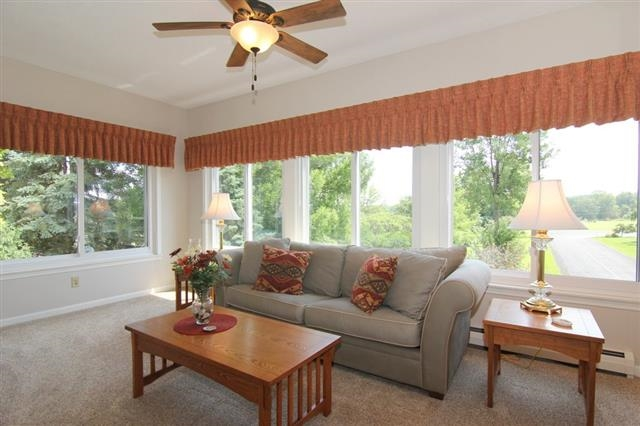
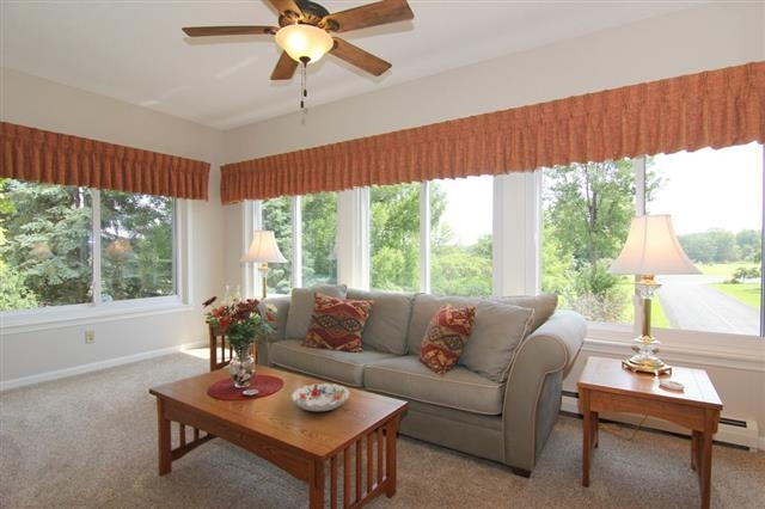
+ decorative bowl [290,382,350,412]
